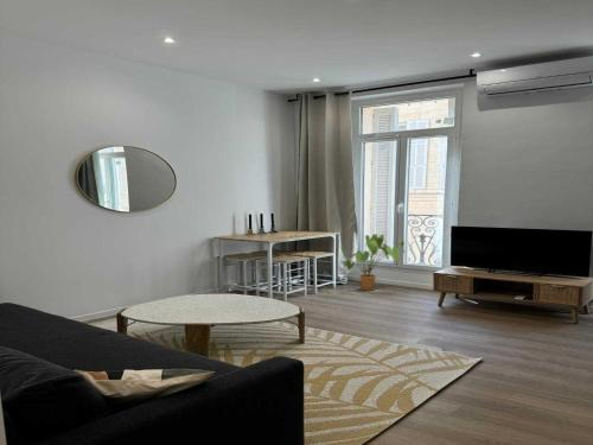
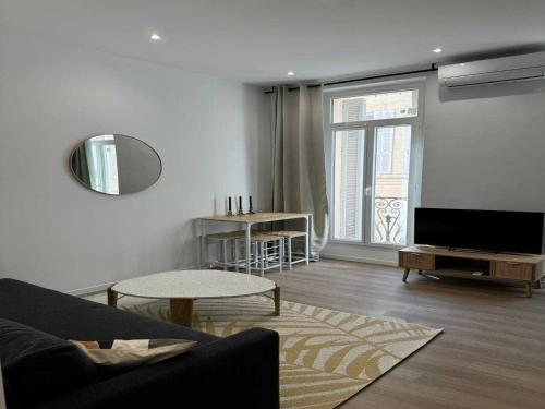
- house plant [343,233,406,292]
